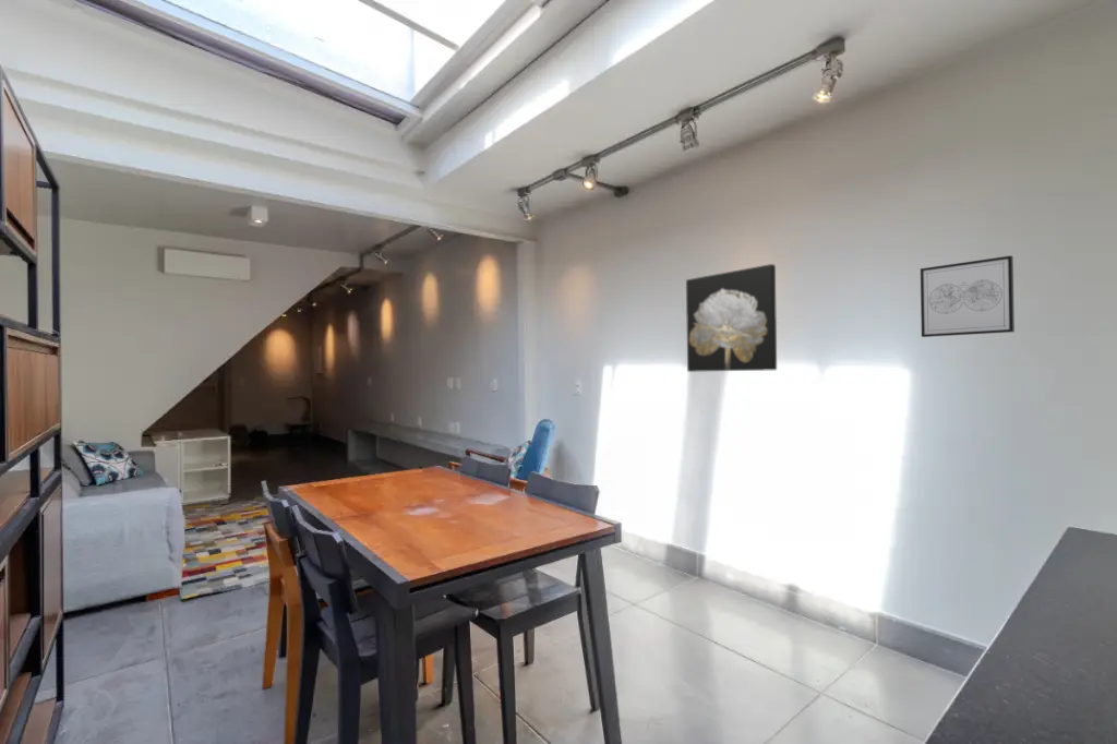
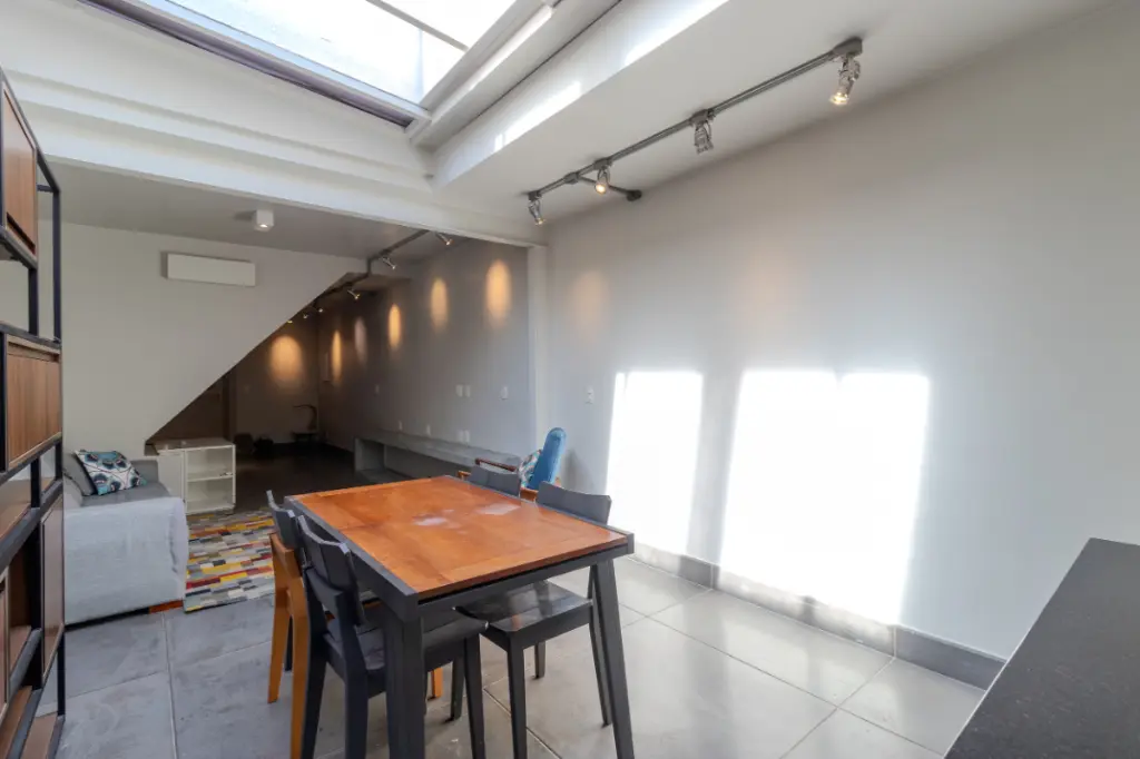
- wall art [920,254,1016,338]
- wall art [685,263,778,373]
